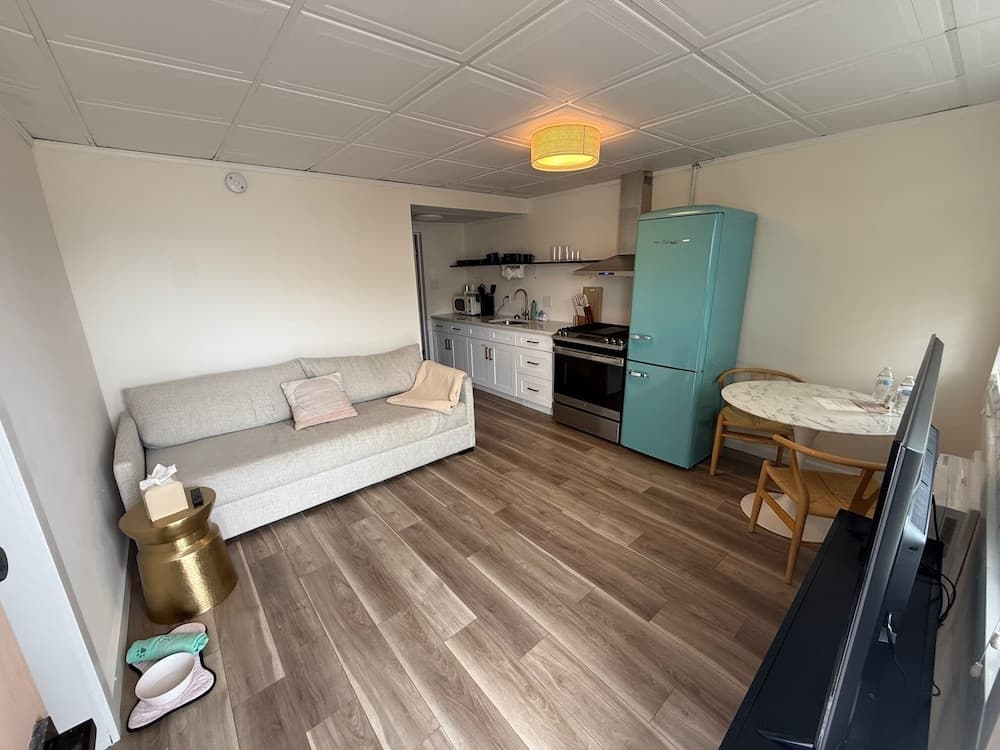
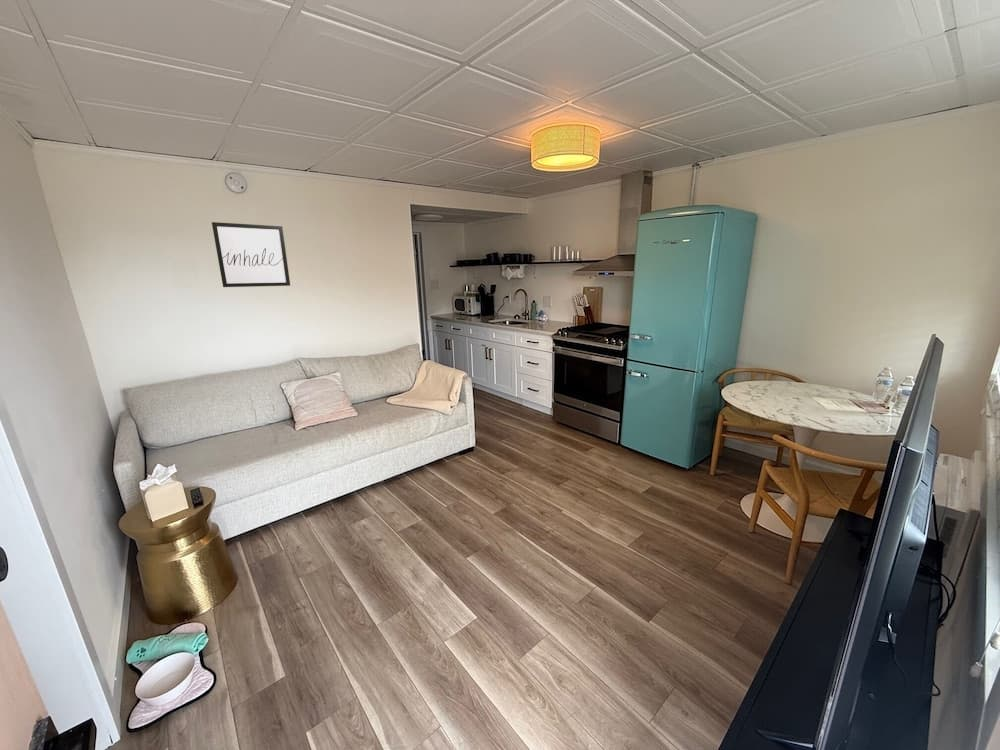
+ wall art [211,221,291,288]
